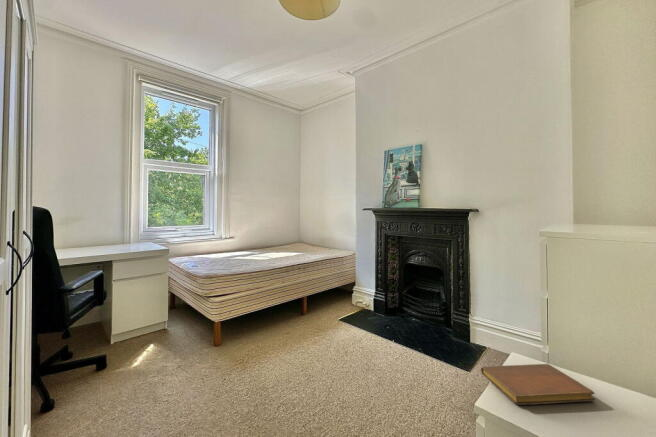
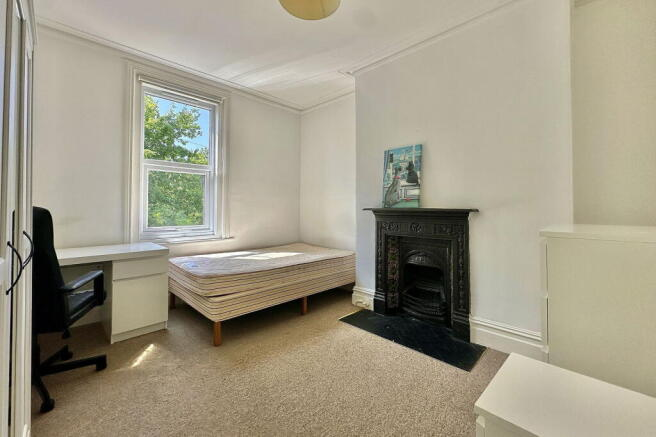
- notebook [480,363,596,406]
